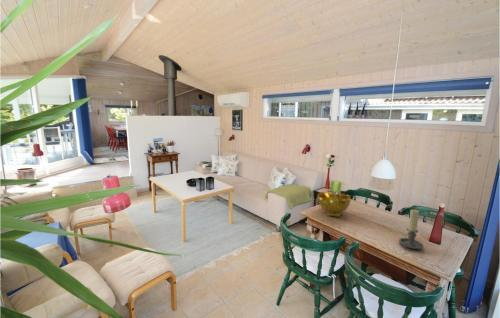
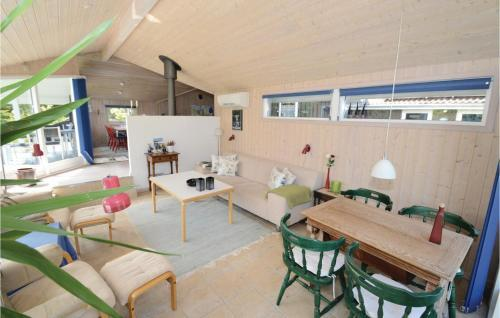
- decorative bowl [316,191,352,218]
- candle holder [398,208,424,250]
